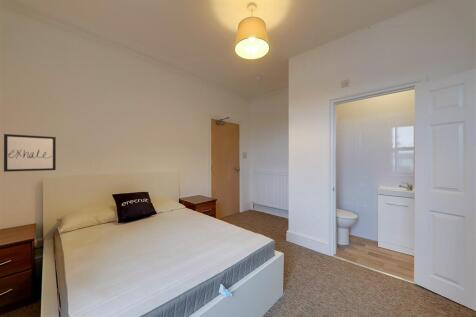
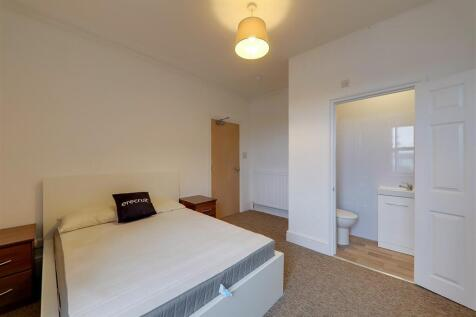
- wall art [3,133,57,173]
